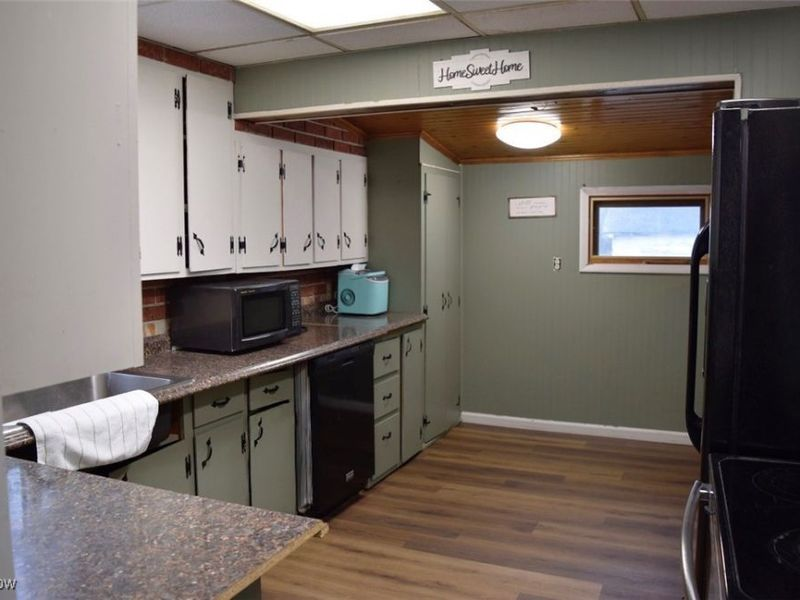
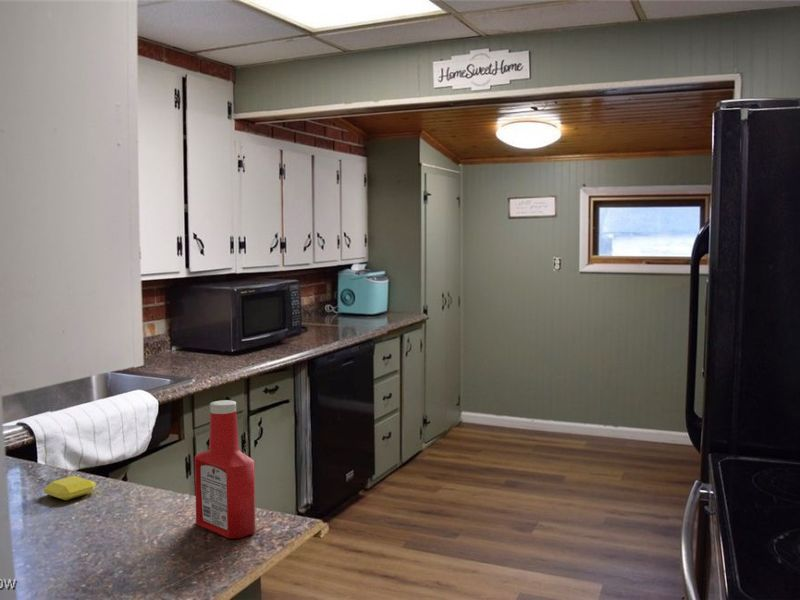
+ soap bottle [194,399,256,539]
+ soap bar [43,475,97,501]
